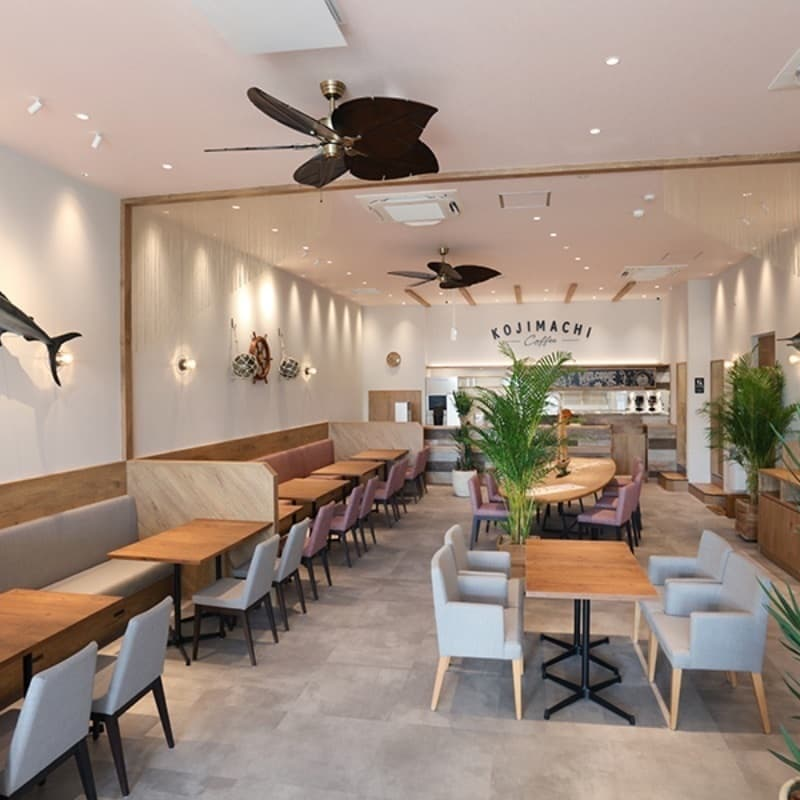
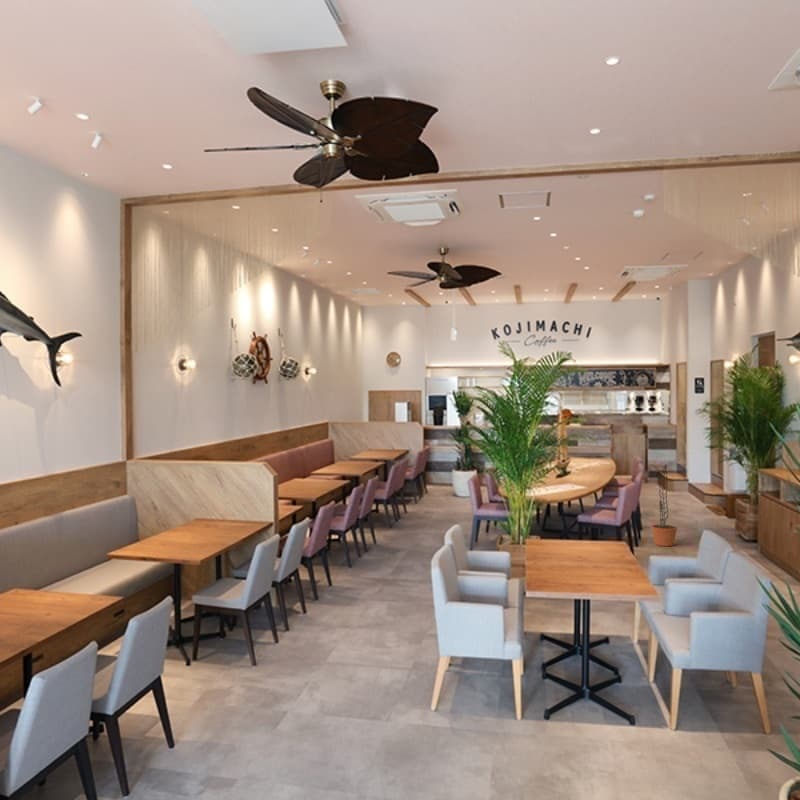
+ decorative plant [650,463,678,547]
